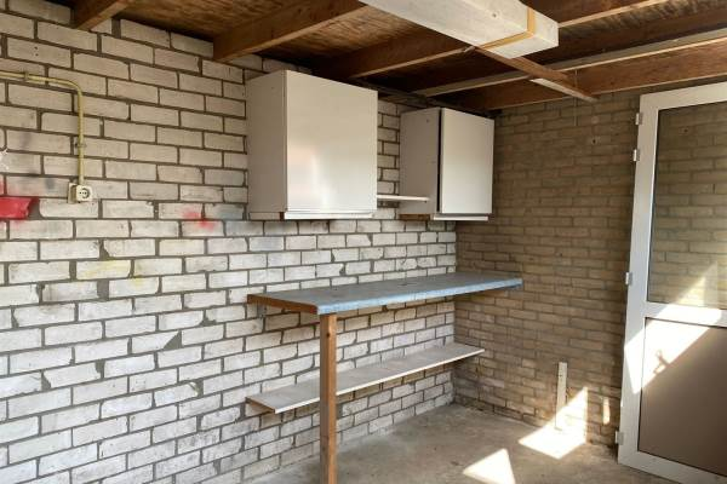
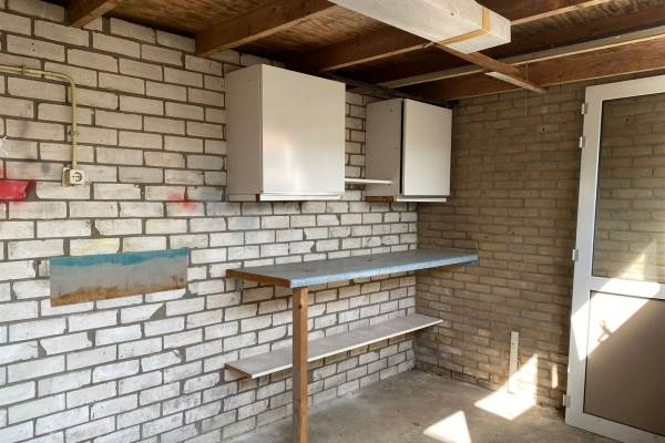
+ wall art [48,247,188,308]
